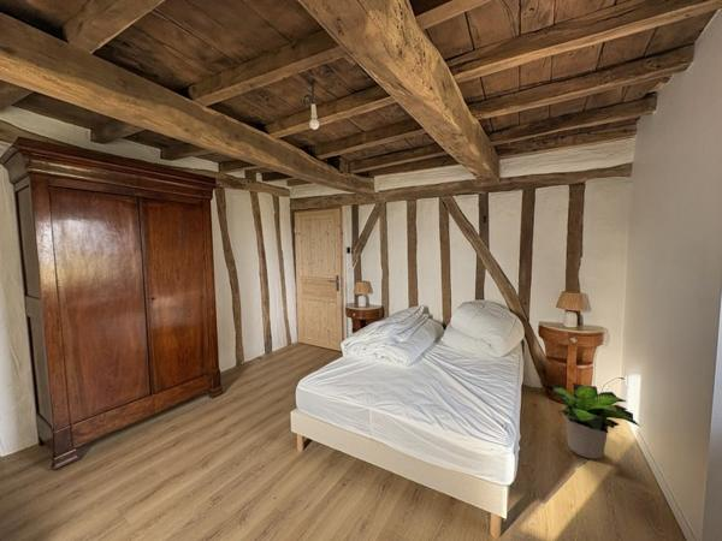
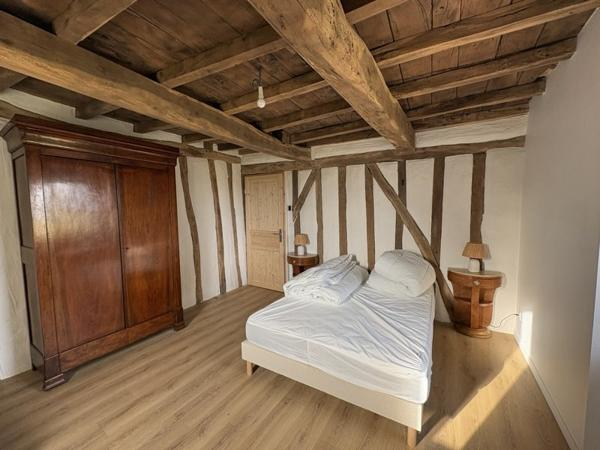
- potted plant [550,381,641,460]
